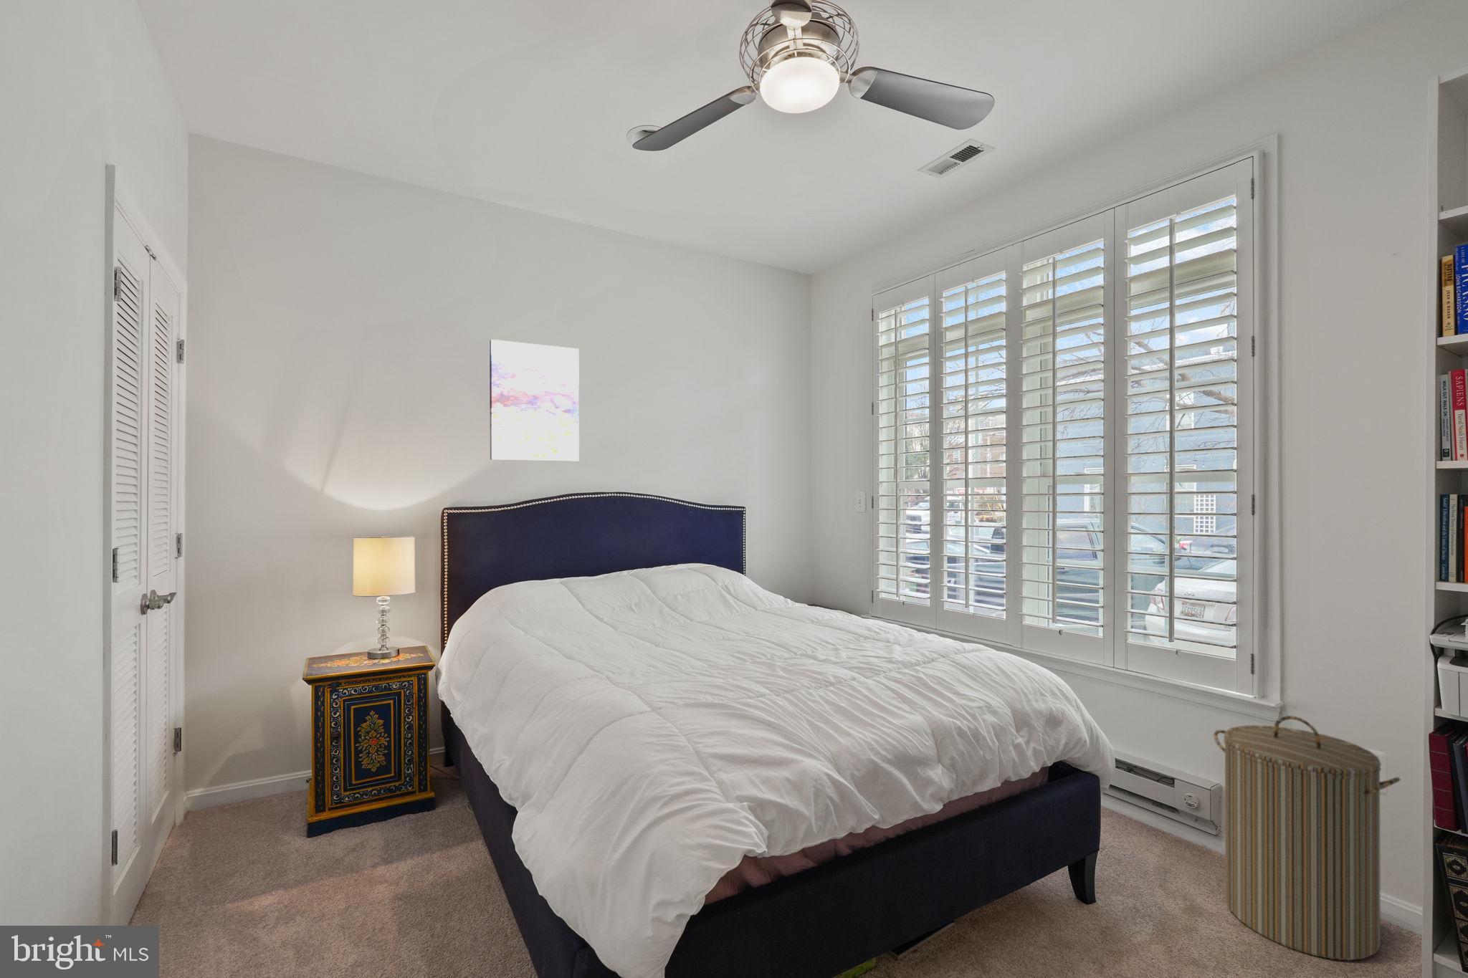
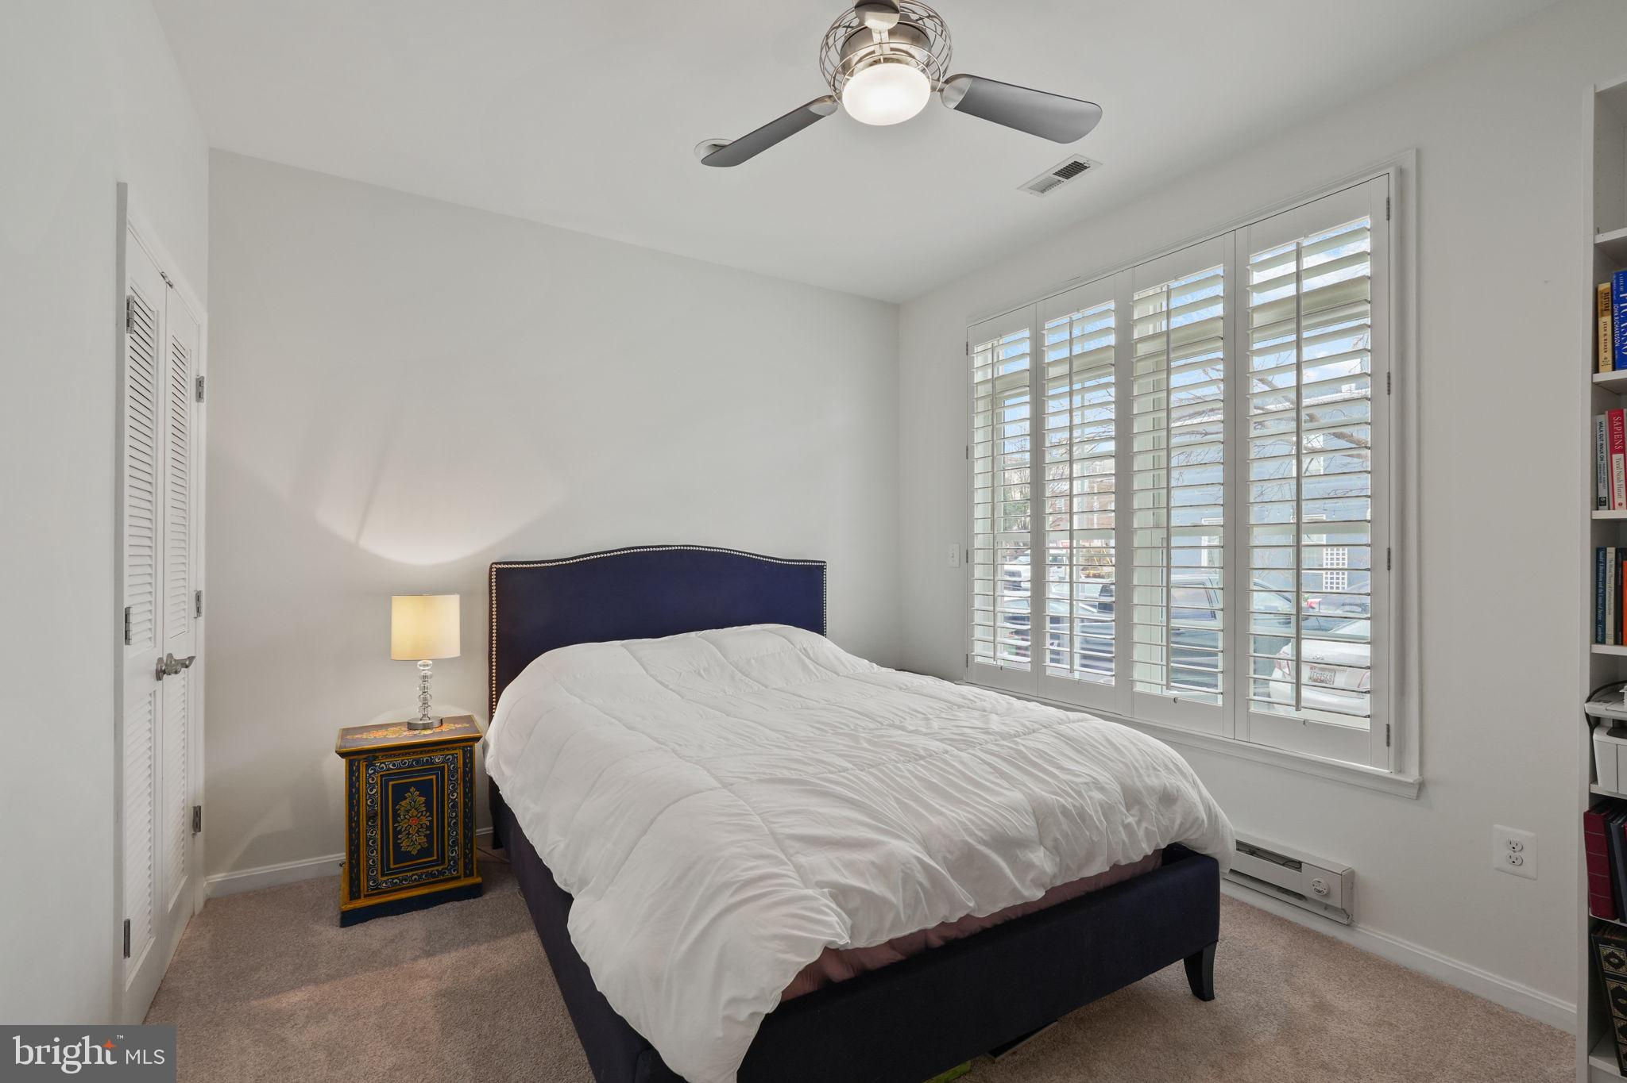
- laundry hamper [1213,715,1401,961]
- wall art [489,338,580,462]
